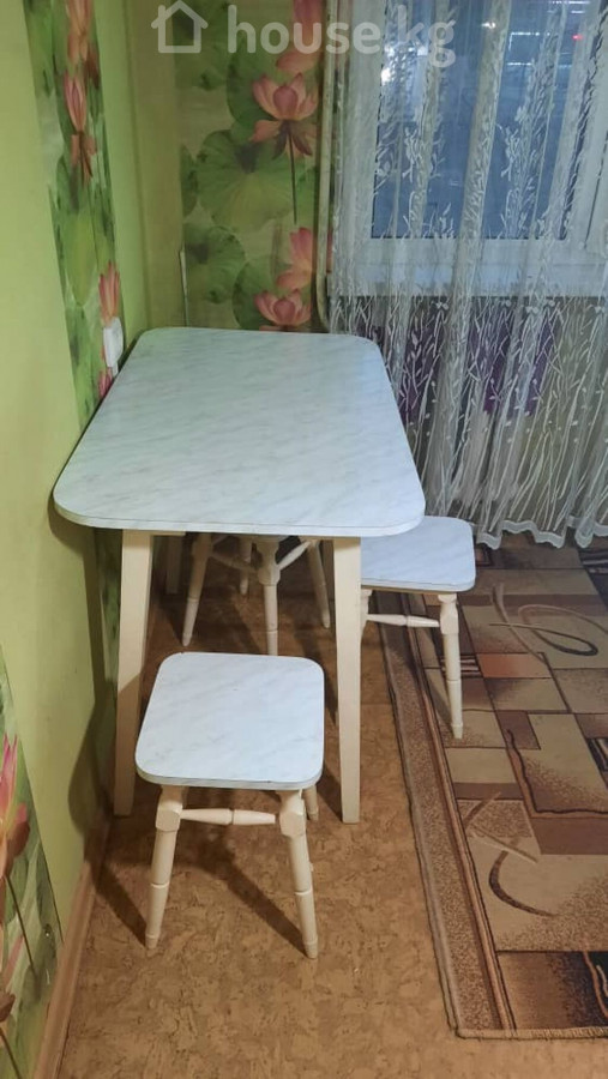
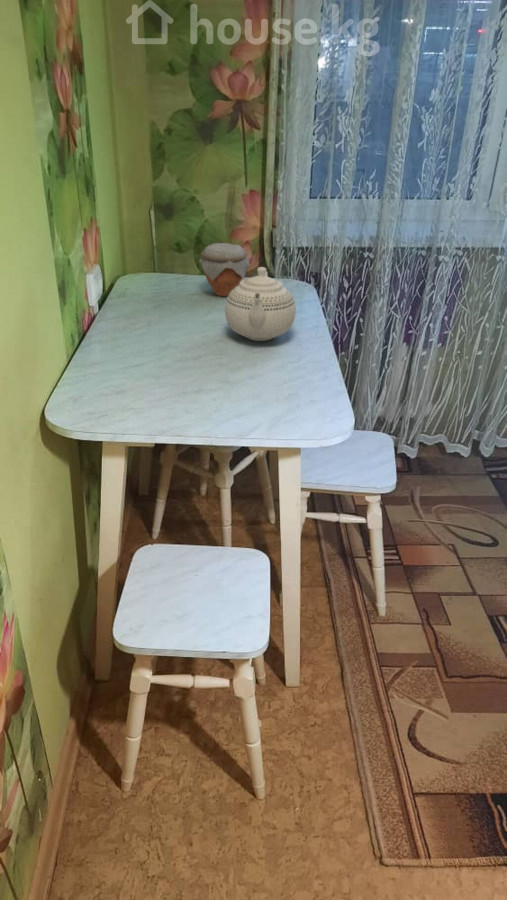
+ teapot [224,266,297,342]
+ jar [198,242,252,297]
